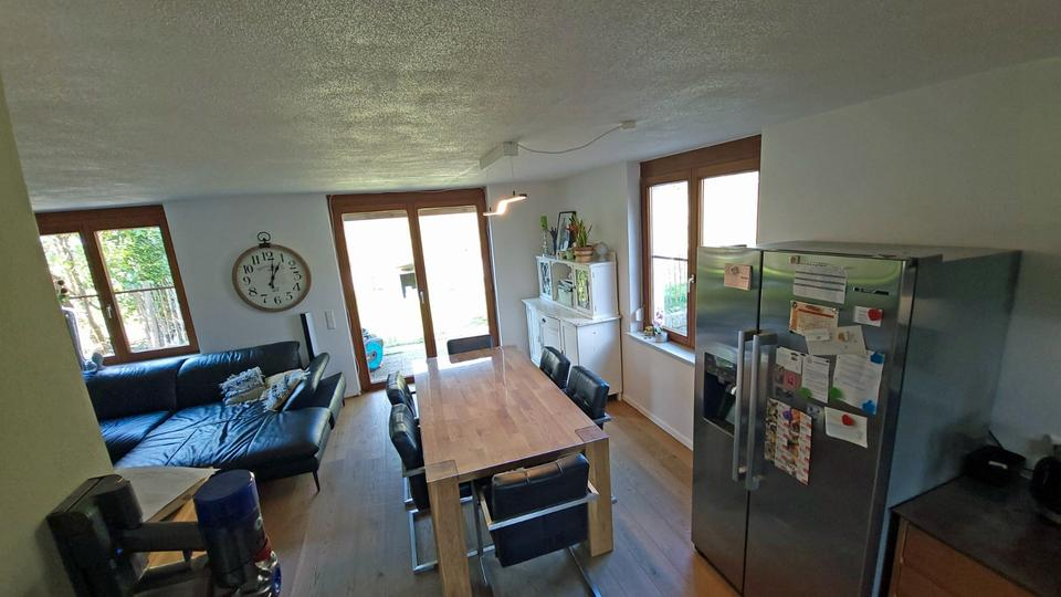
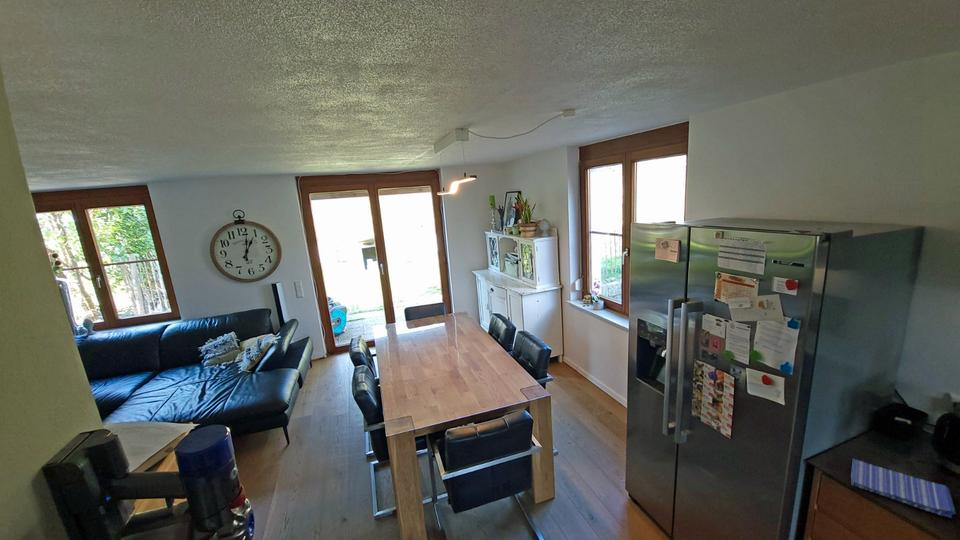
+ dish towel [850,458,957,519]
